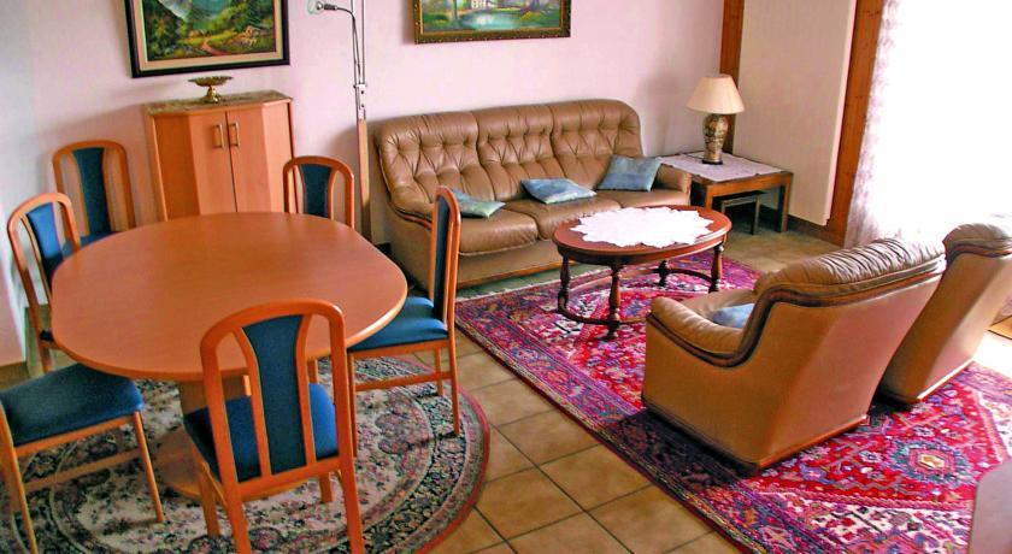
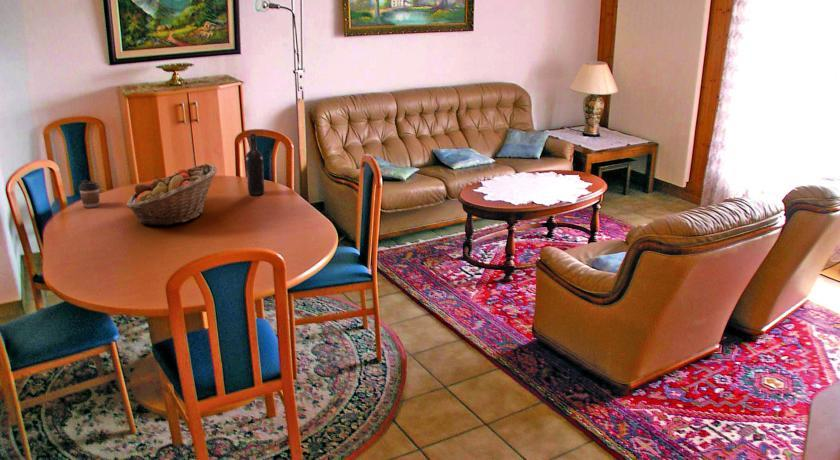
+ wine bottle [244,132,265,196]
+ fruit basket [125,163,218,227]
+ coffee cup [78,179,101,208]
